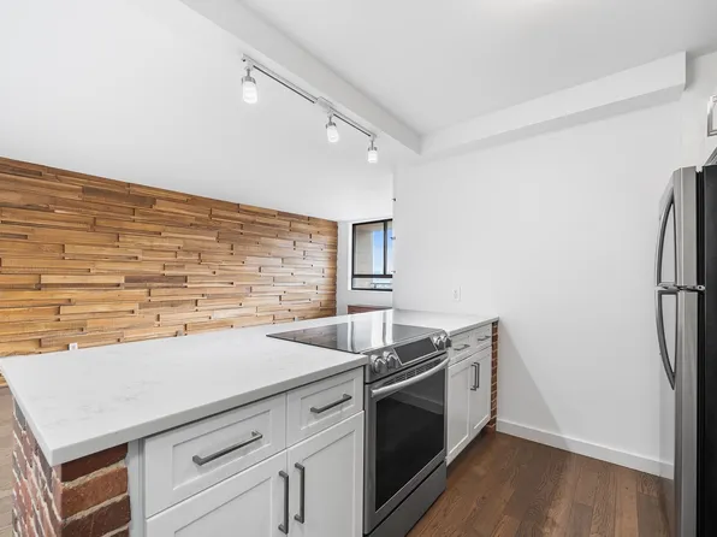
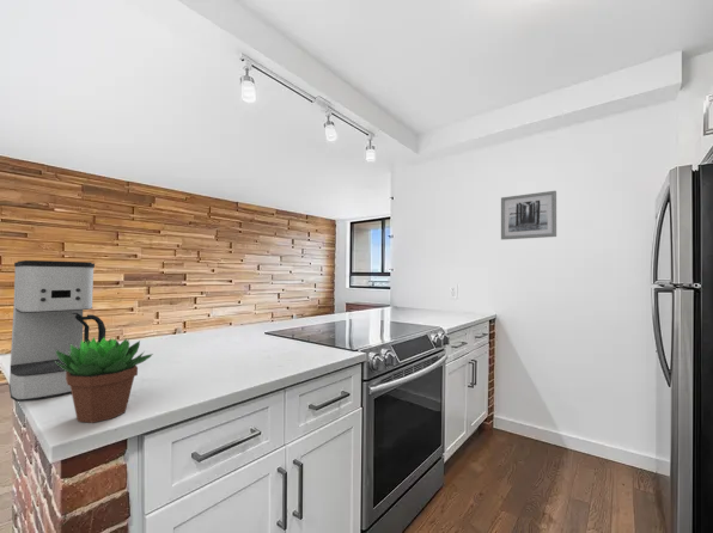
+ wall art [500,190,557,240]
+ succulent plant [55,336,154,424]
+ coffee maker [8,259,106,403]
